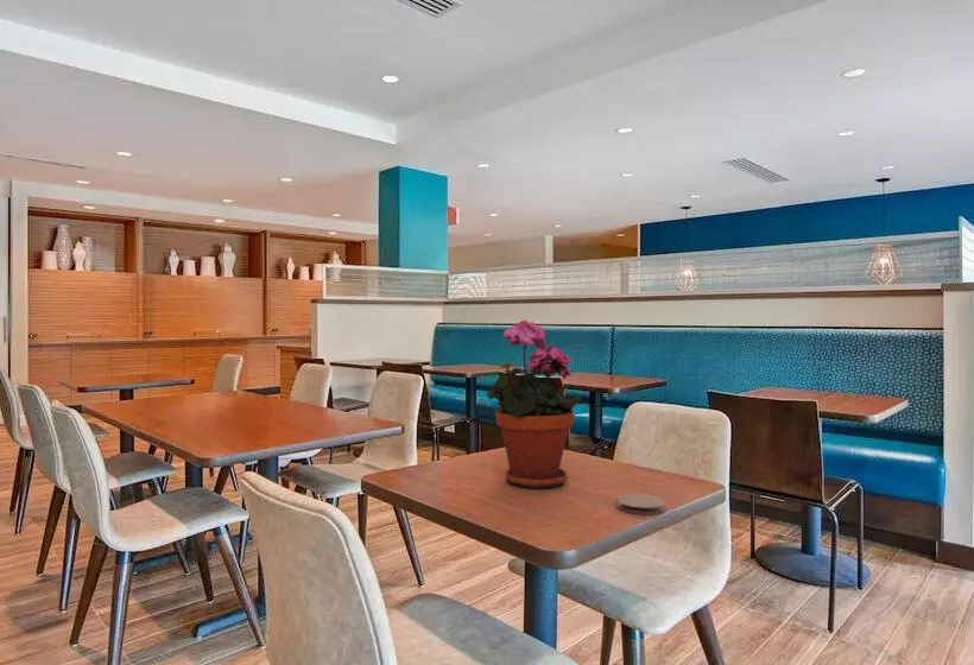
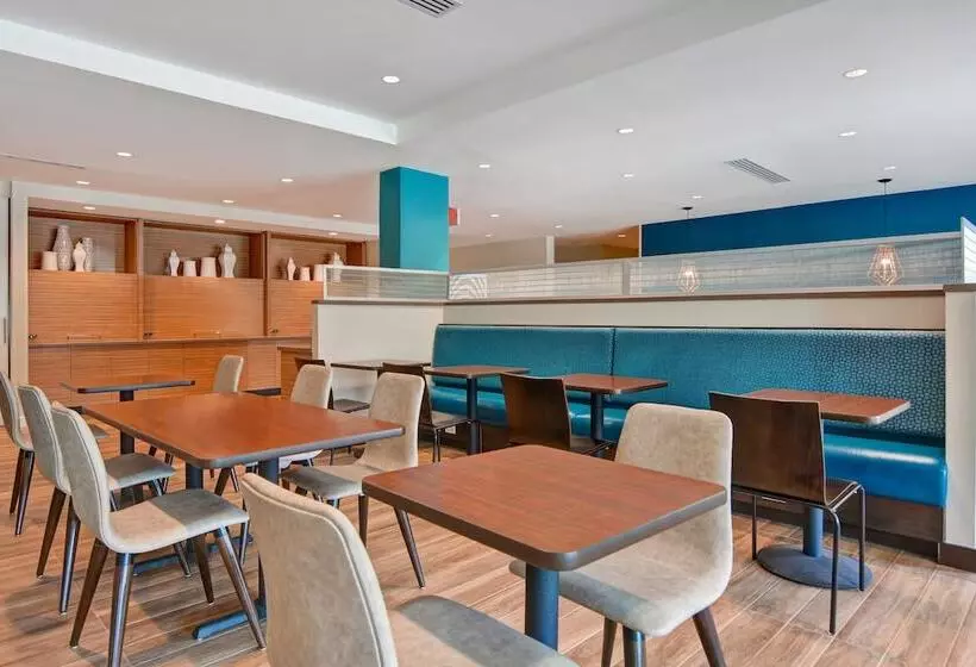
- coaster [615,493,666,515]
- potted plant [486,318,584,489]
